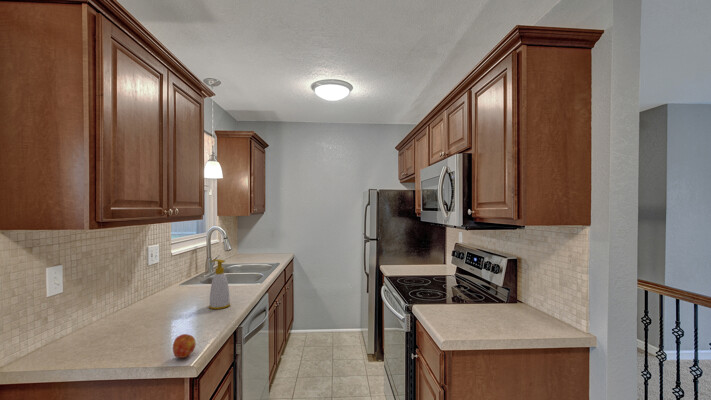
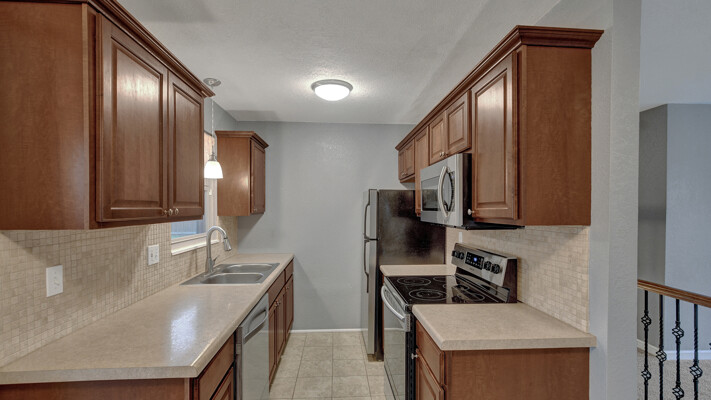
- apple [172,333,197,359]
- soap bottle [208,258,231,310]
